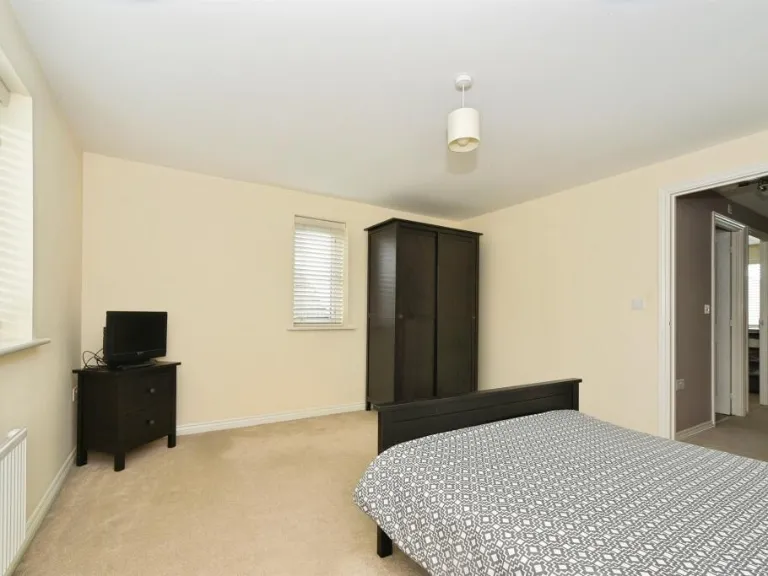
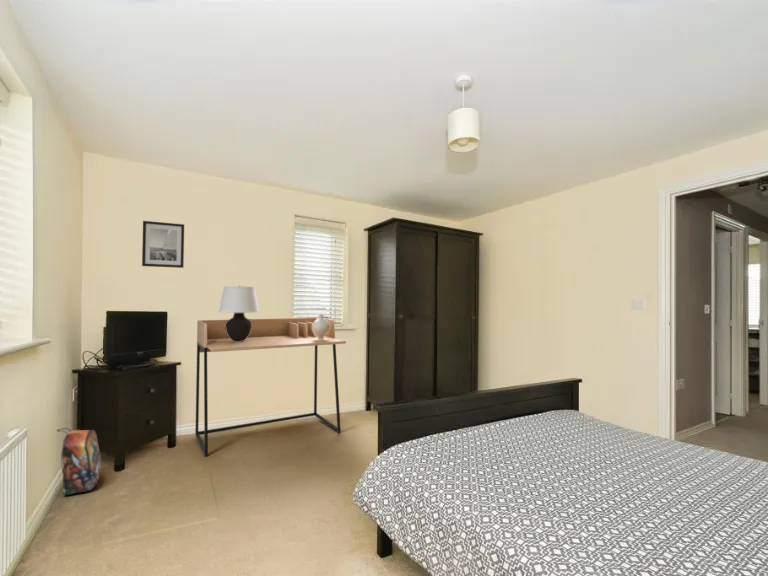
+ backpack [56,427,103,496]
+ wall art [141,220,185,269]
+ decorative vase [312,312,330,340]
+ table lamp [217,285,260,342]
+ desk [194,317,347,458]
